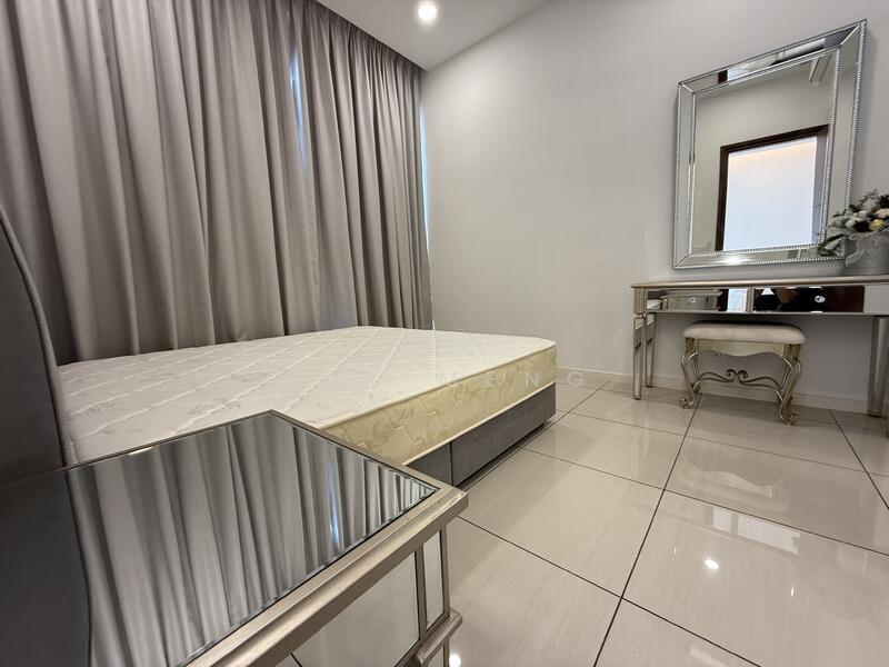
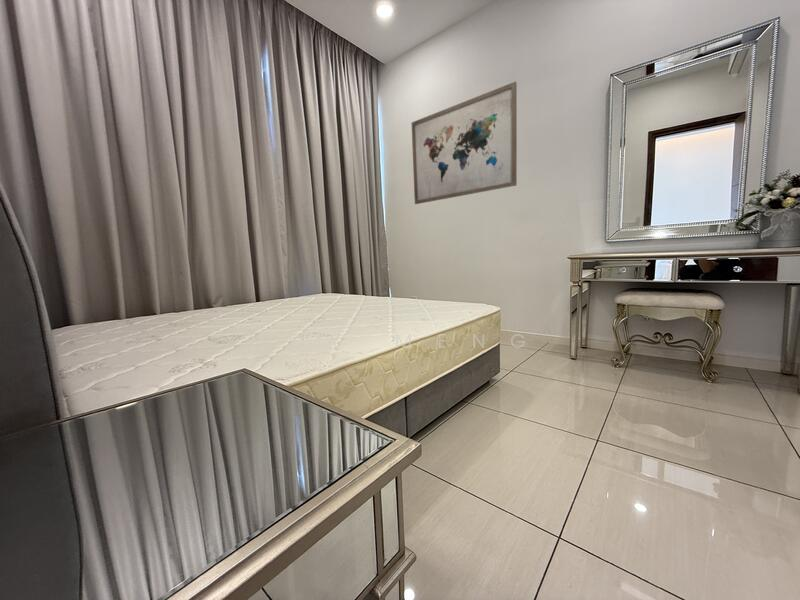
+ wall art [411,80,518,205]
